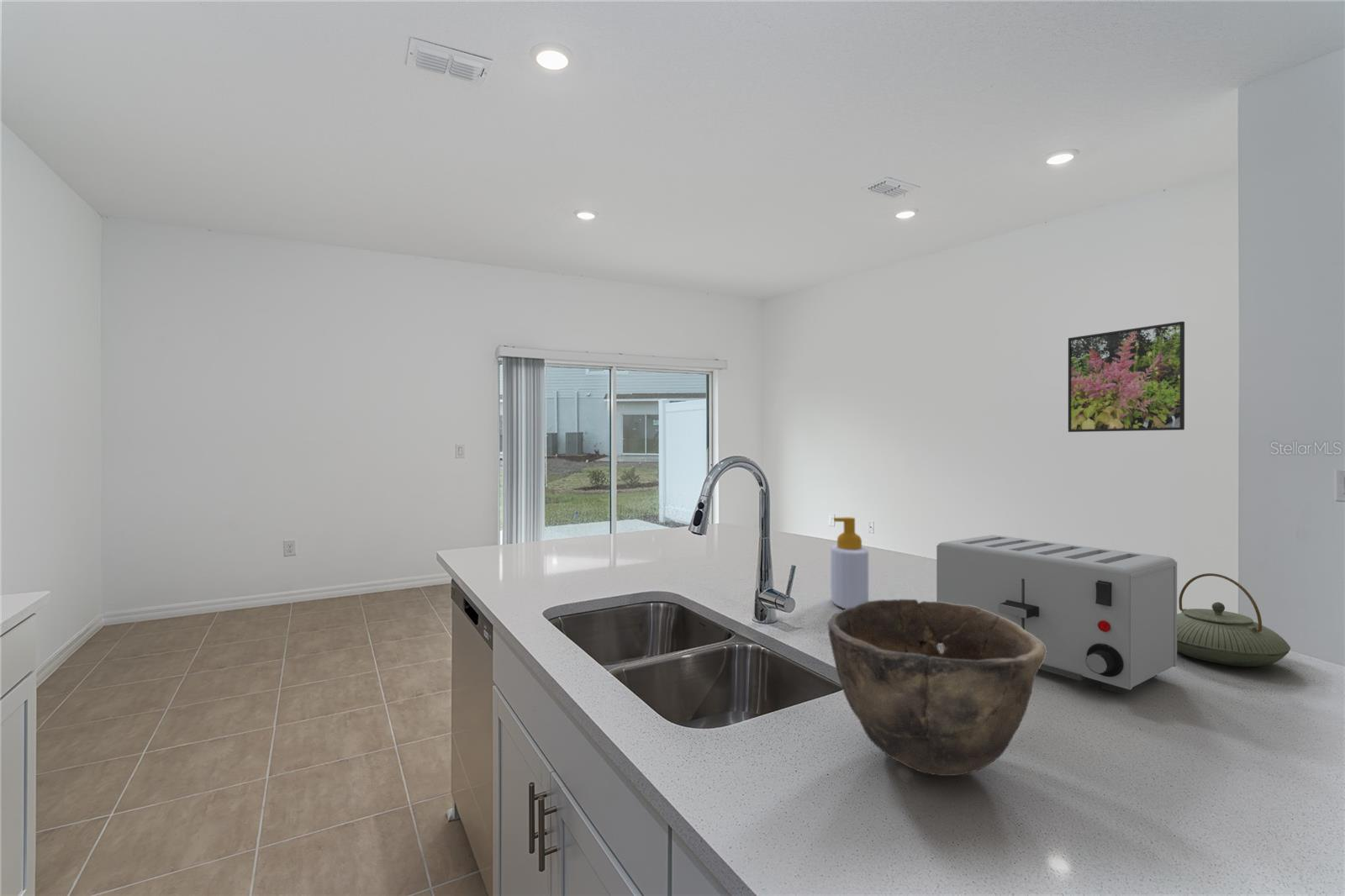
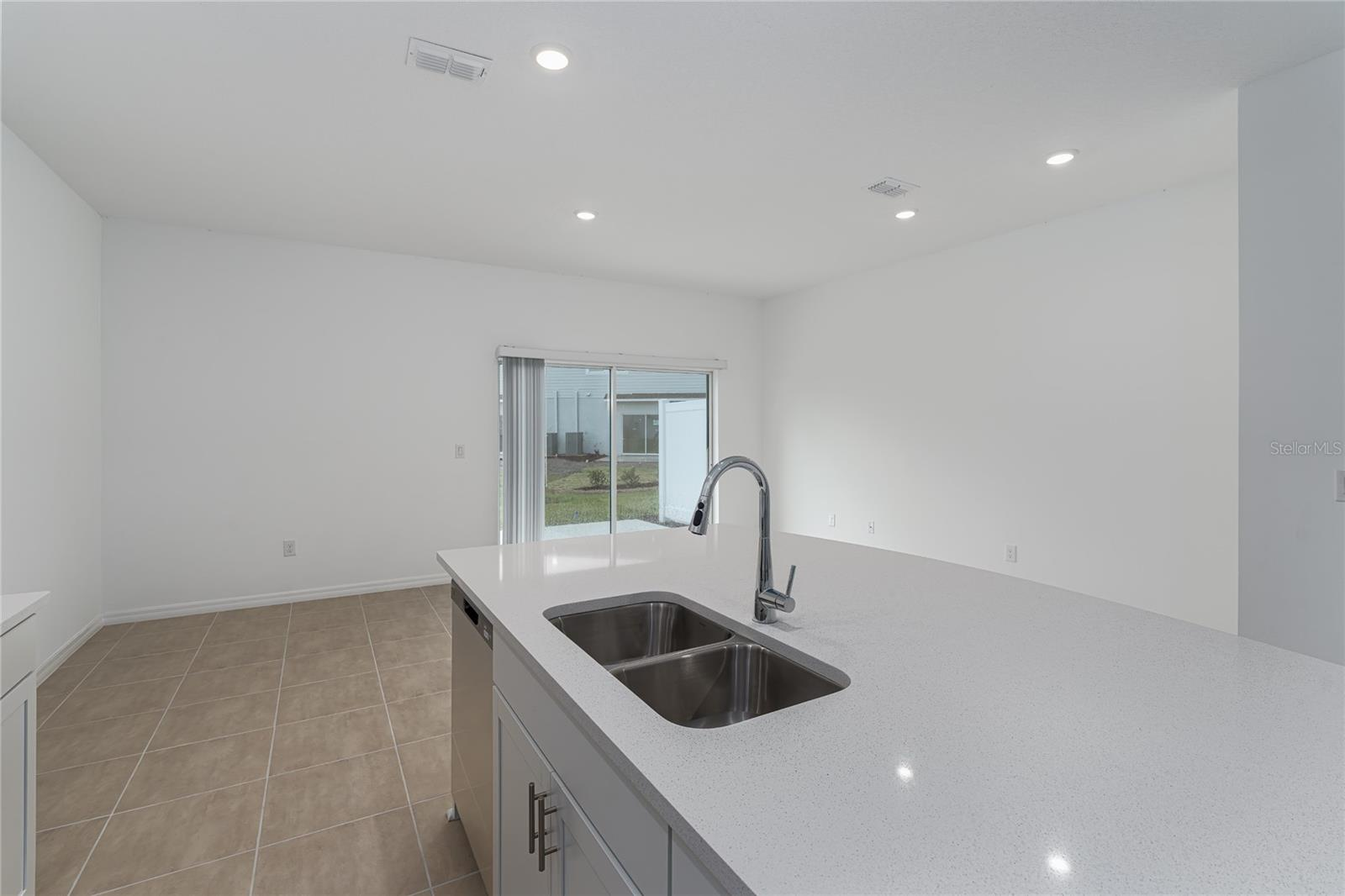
- bowl [827,598,1047,777]
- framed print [1068,320,1185,433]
- toaster [936,534,1178,693]
- soap bottle [830,516,869,609]
- teapot [1177,572,1291,667]
